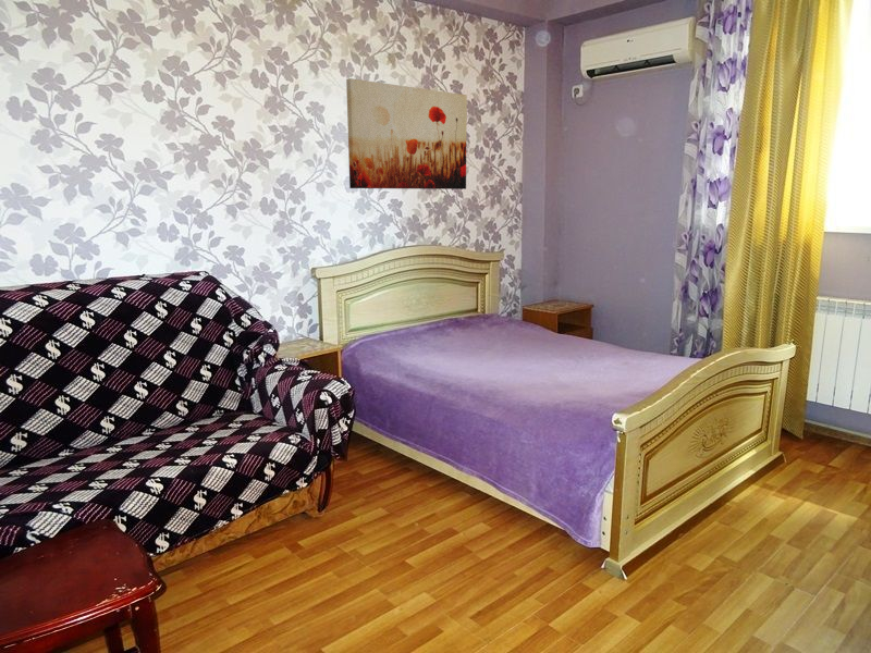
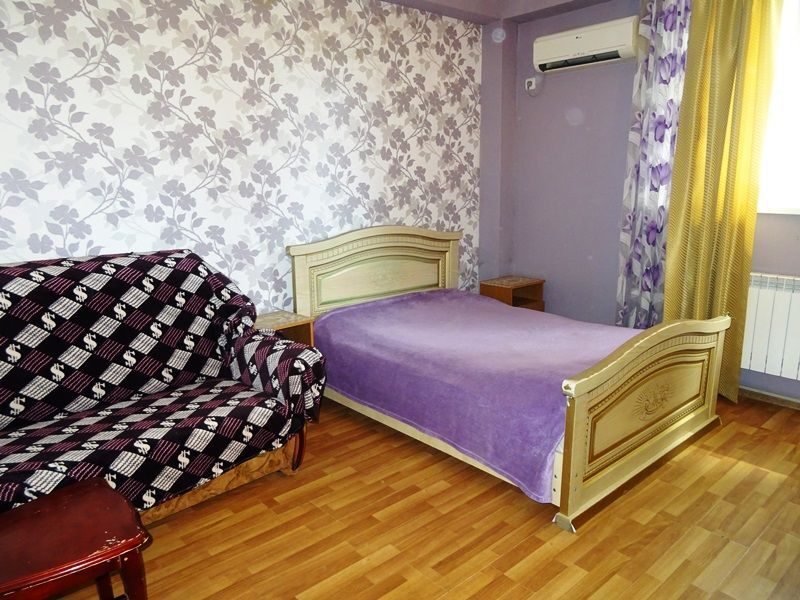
- wall art [345,77,468,190]
